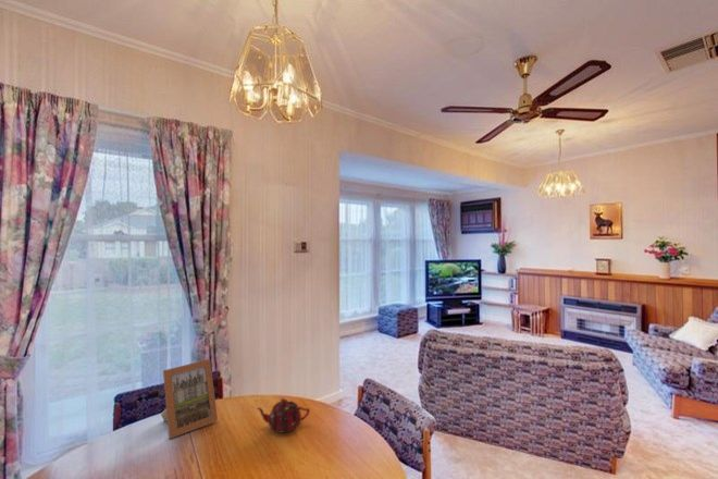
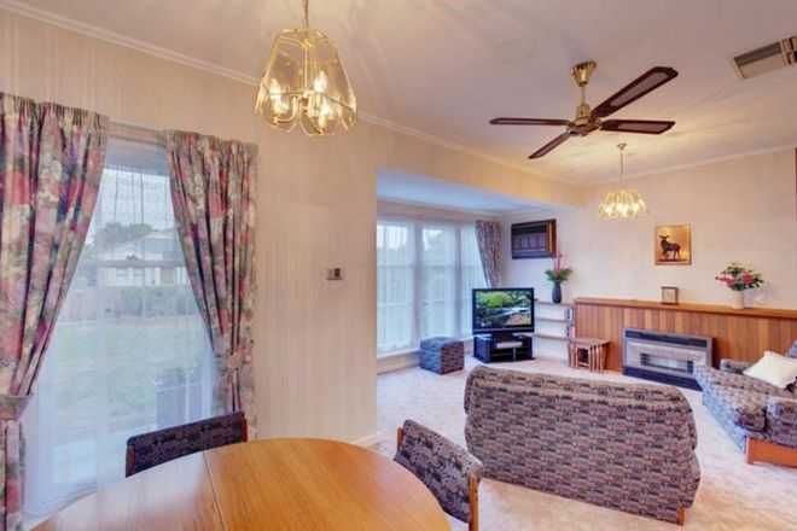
- picture frame [160,358,219,440]
- teapot [256,397,311,433]
